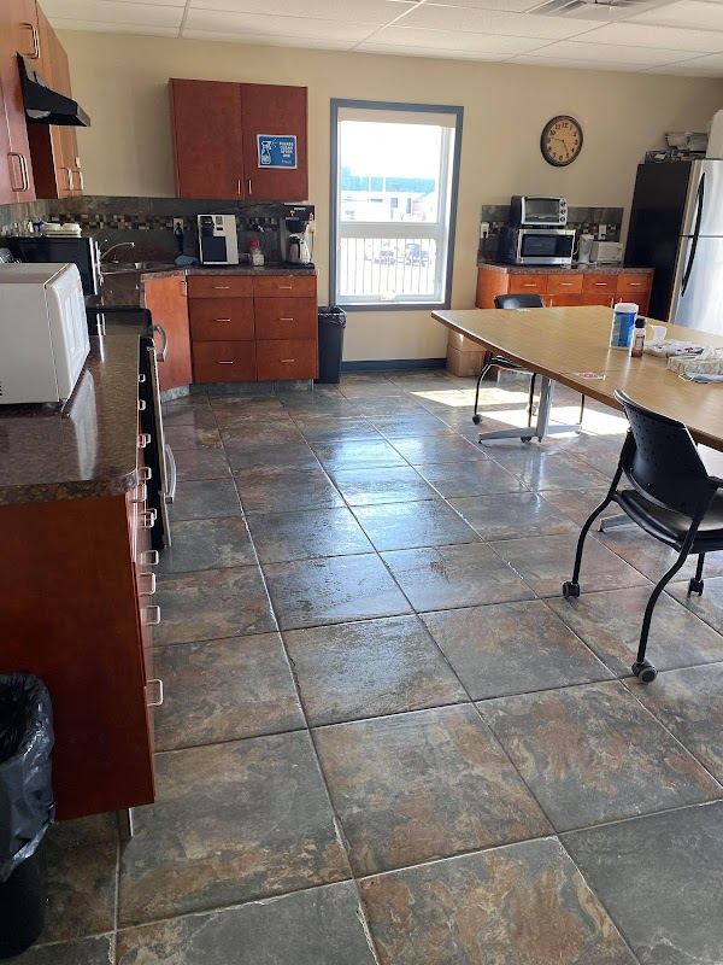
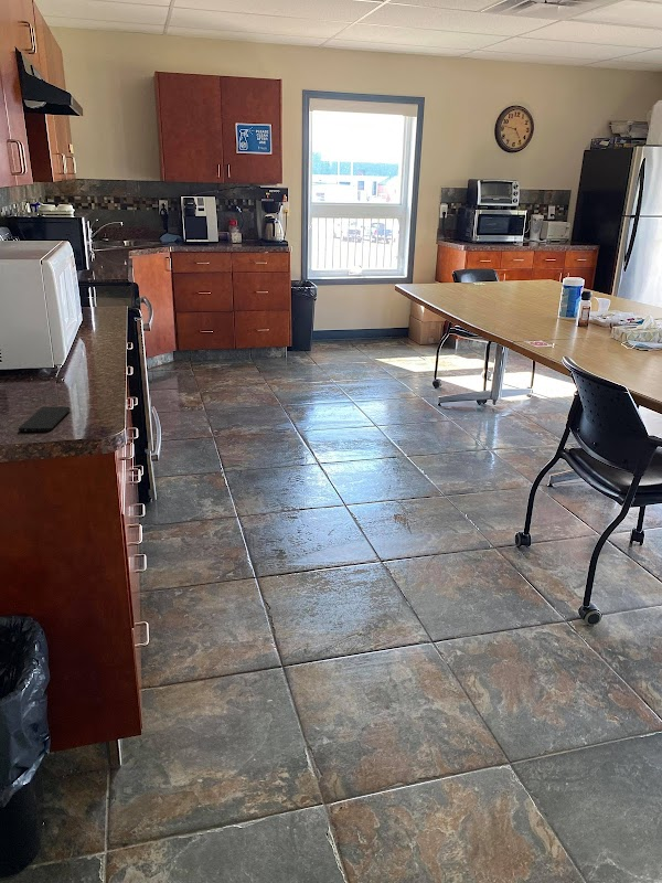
+ smartphone [18,406,71,433]
